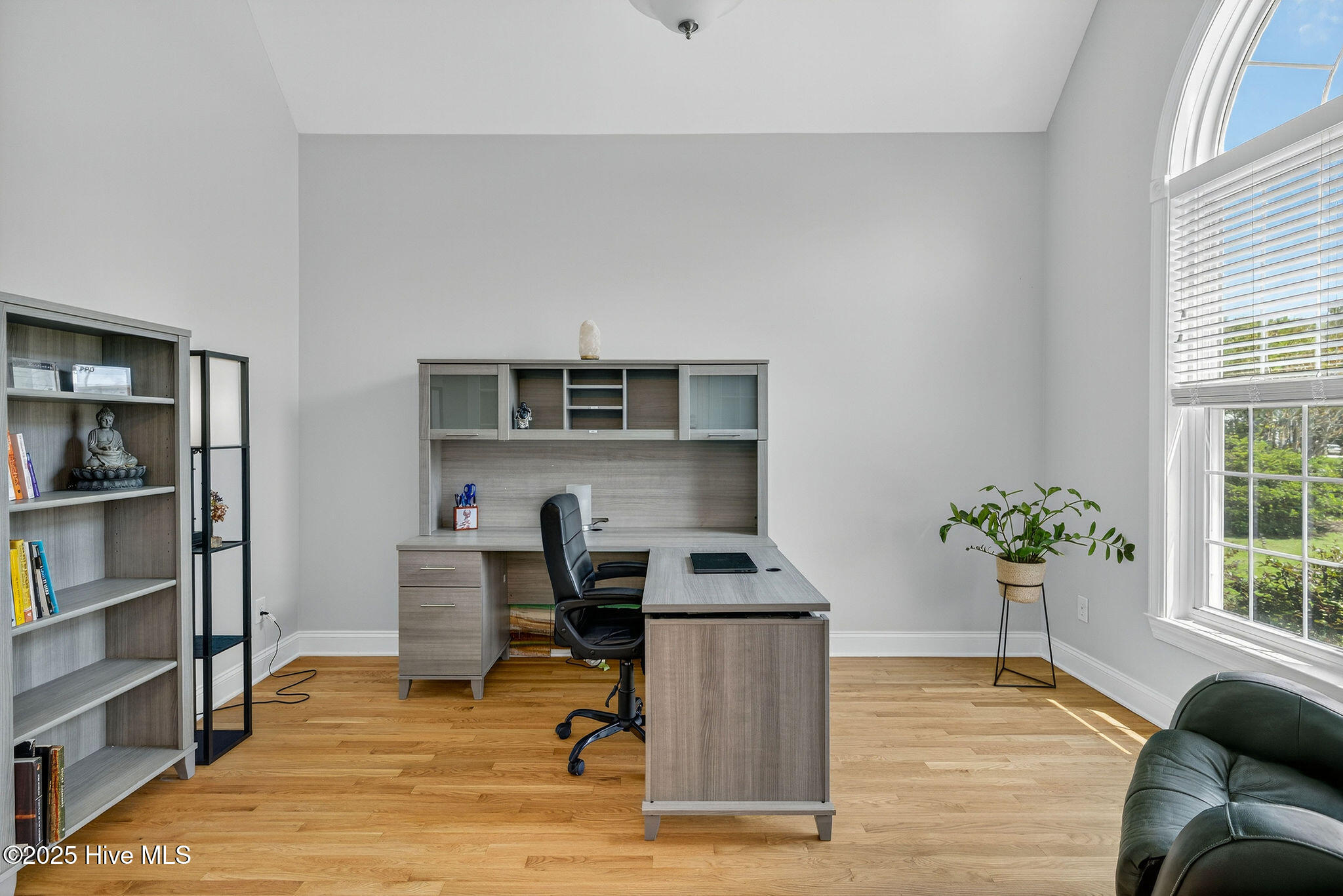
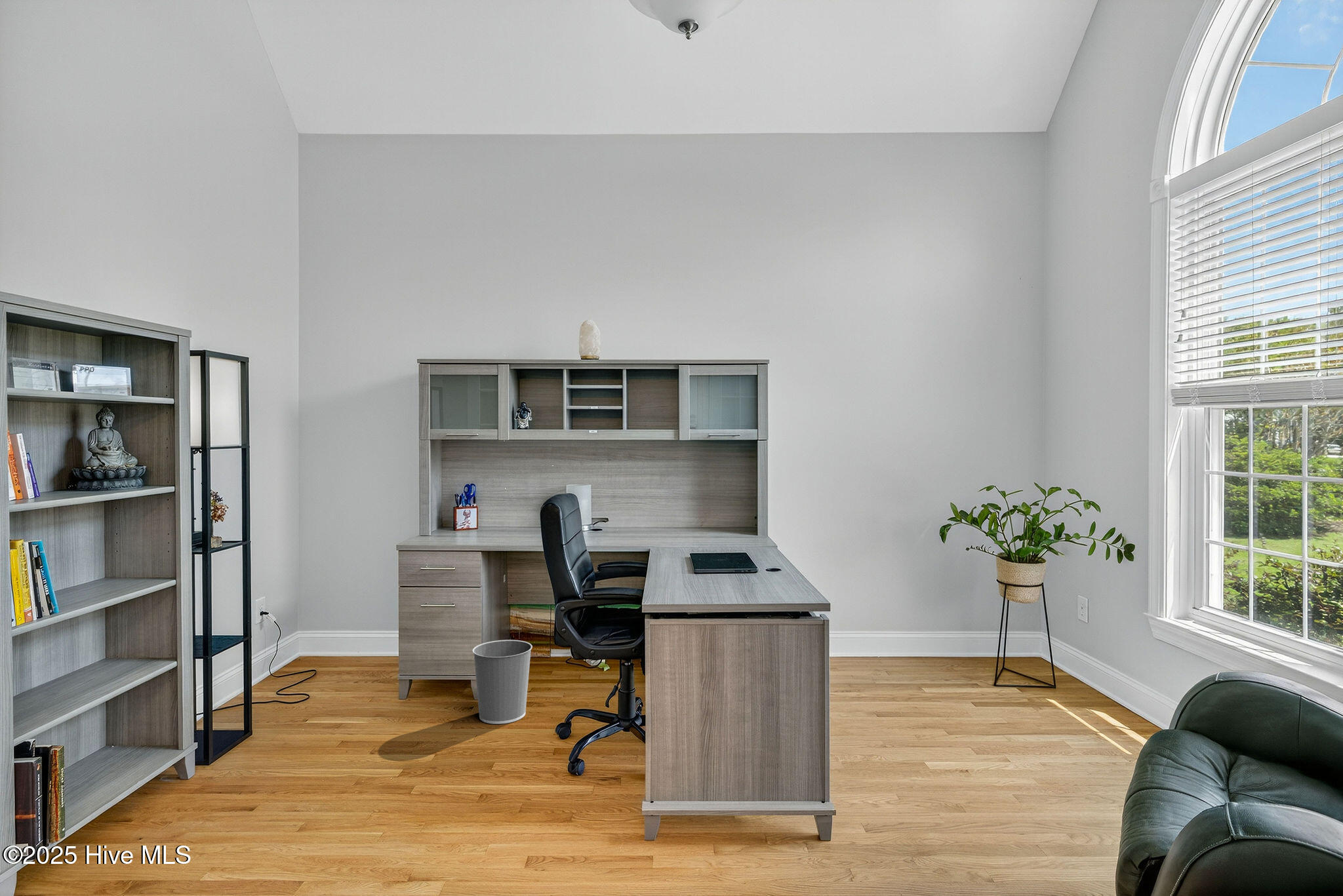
+ wastebasket [472,639,533,724]
